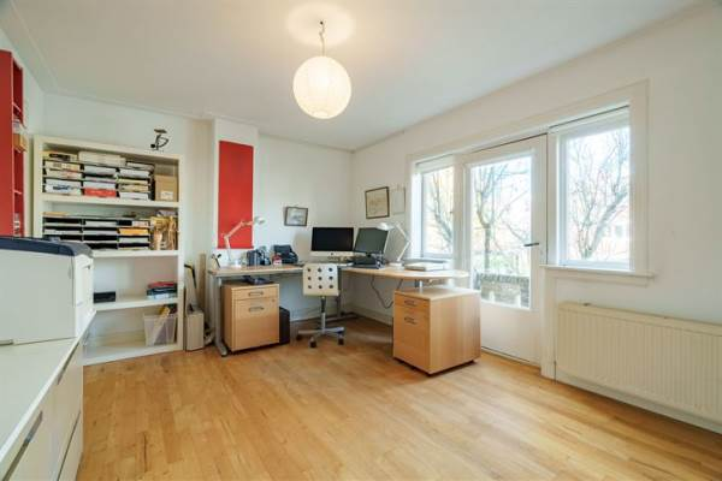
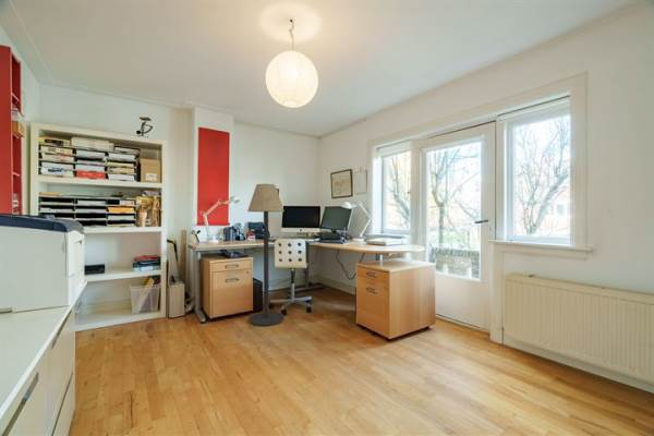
+ floor lamp [246,183,284,327]
